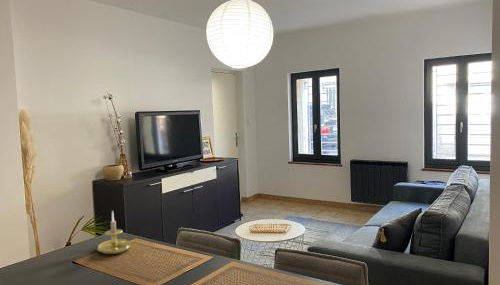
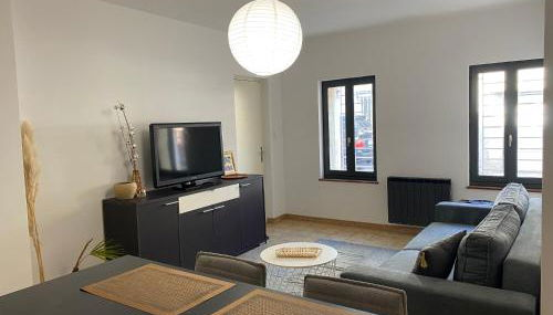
- candle holder [96,210,132,255]
